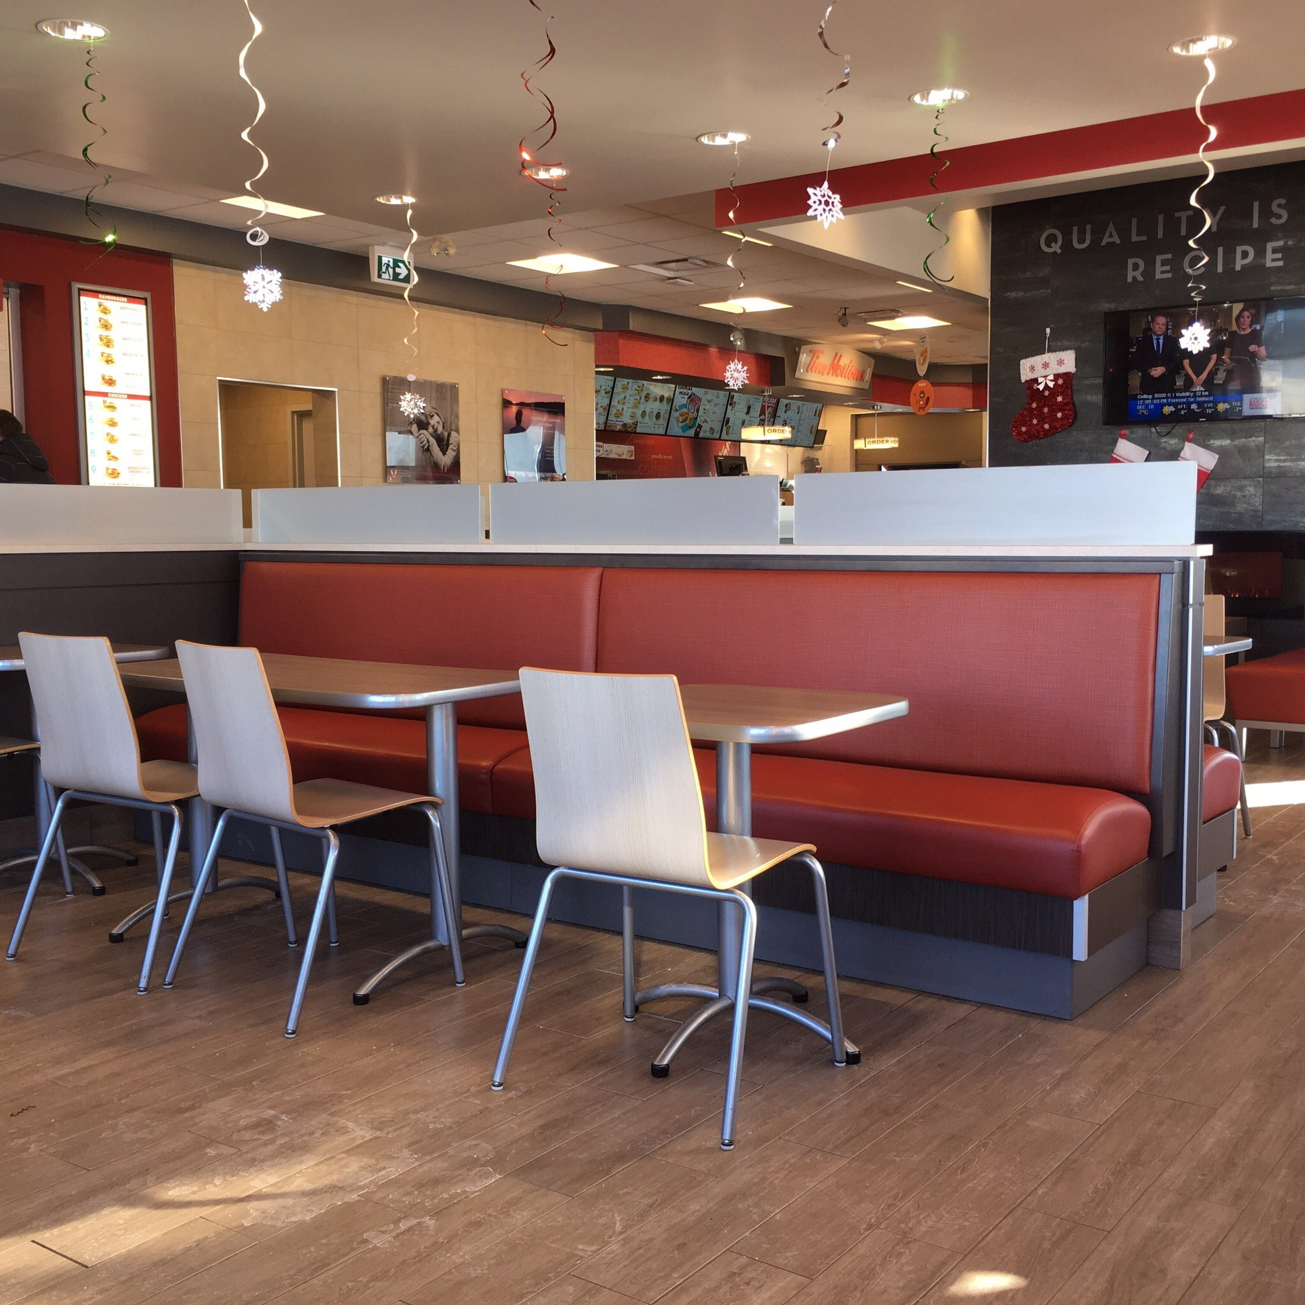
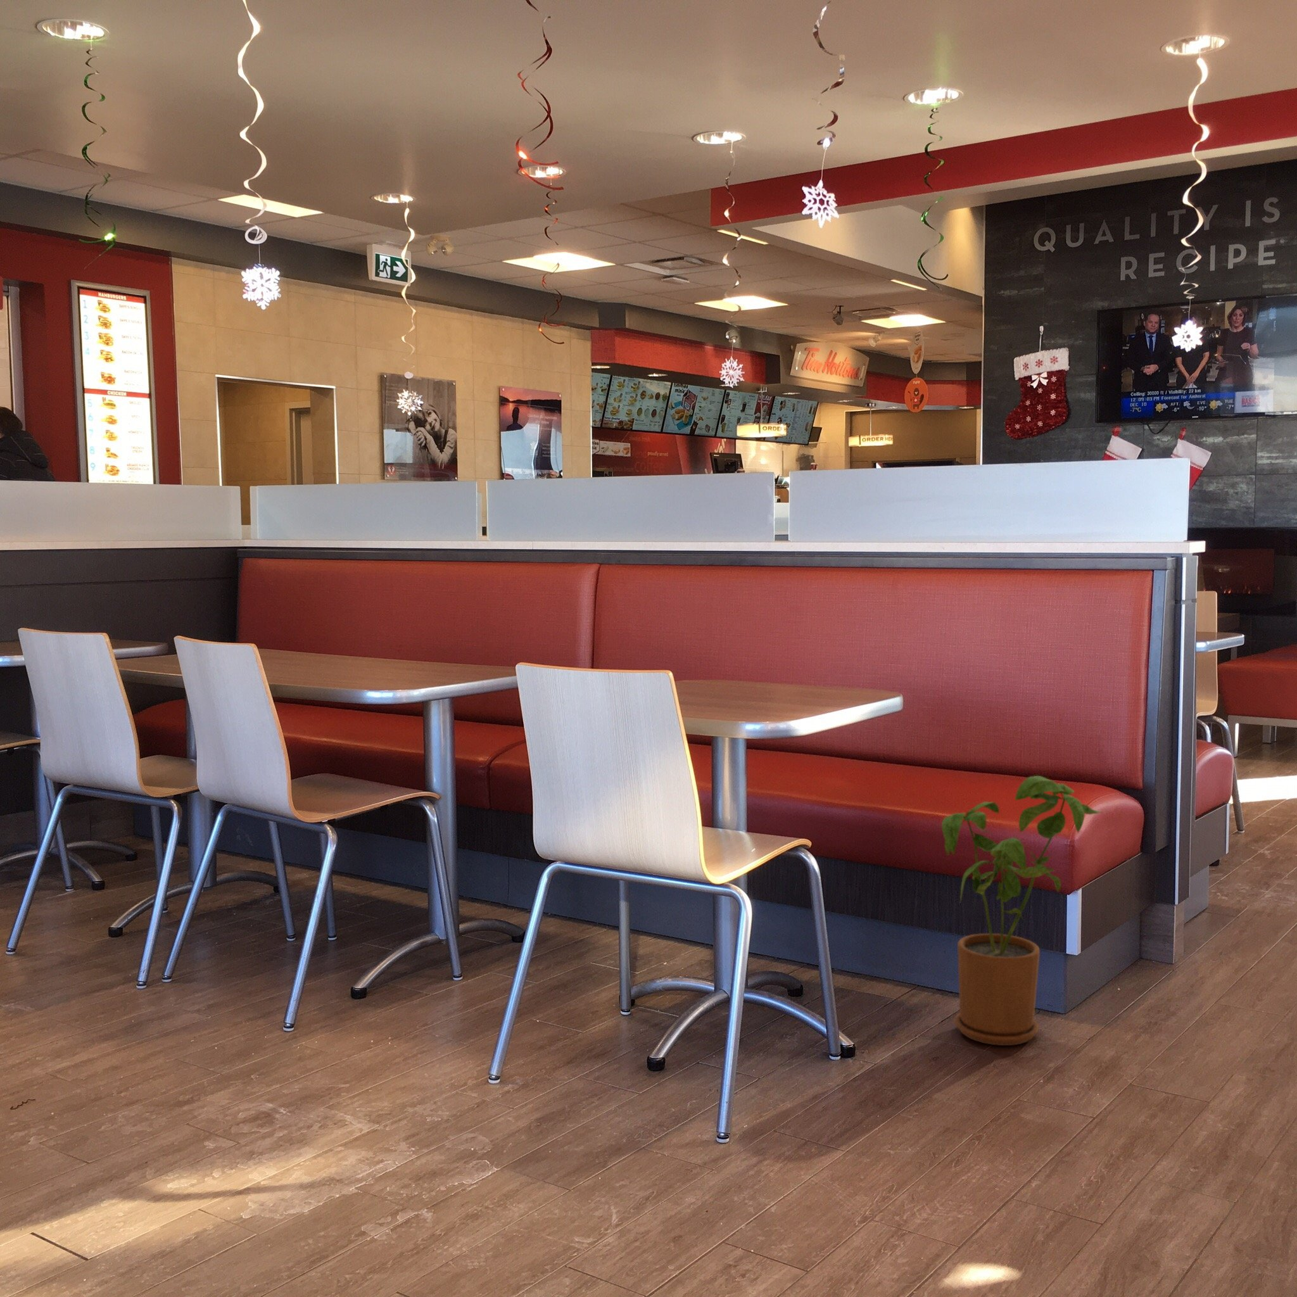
+ house plant [941,776,1105,1046]
